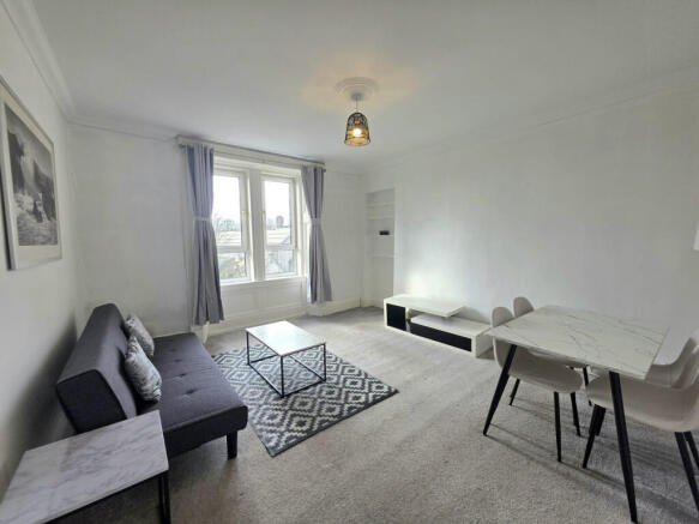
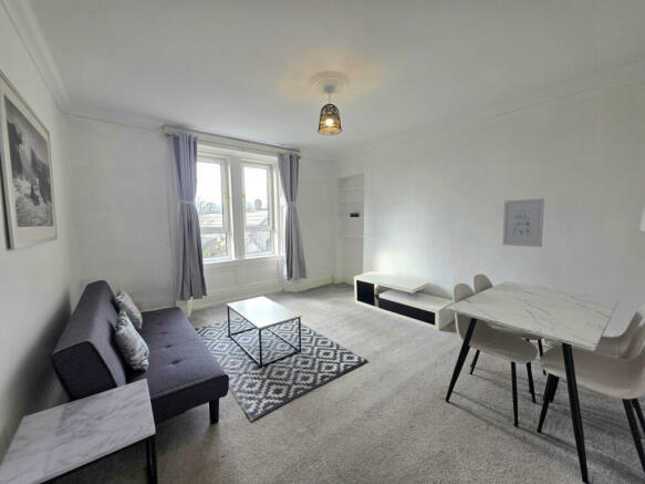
+ wall art [501,197,545,248]
